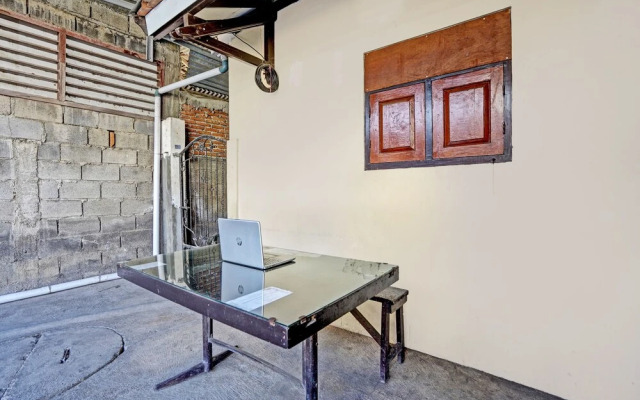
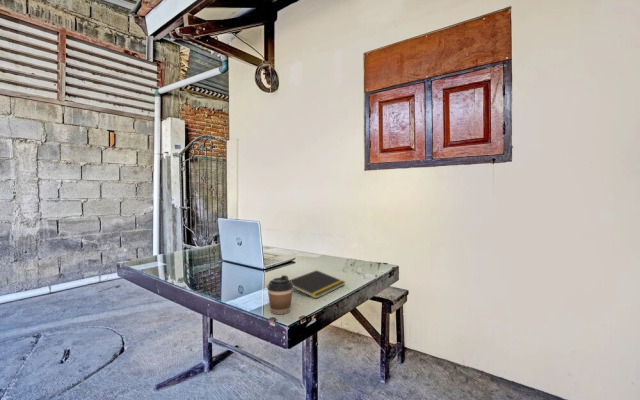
+ coffee cup [266,274,293,316]
+ notepad [290,269,346,300]
